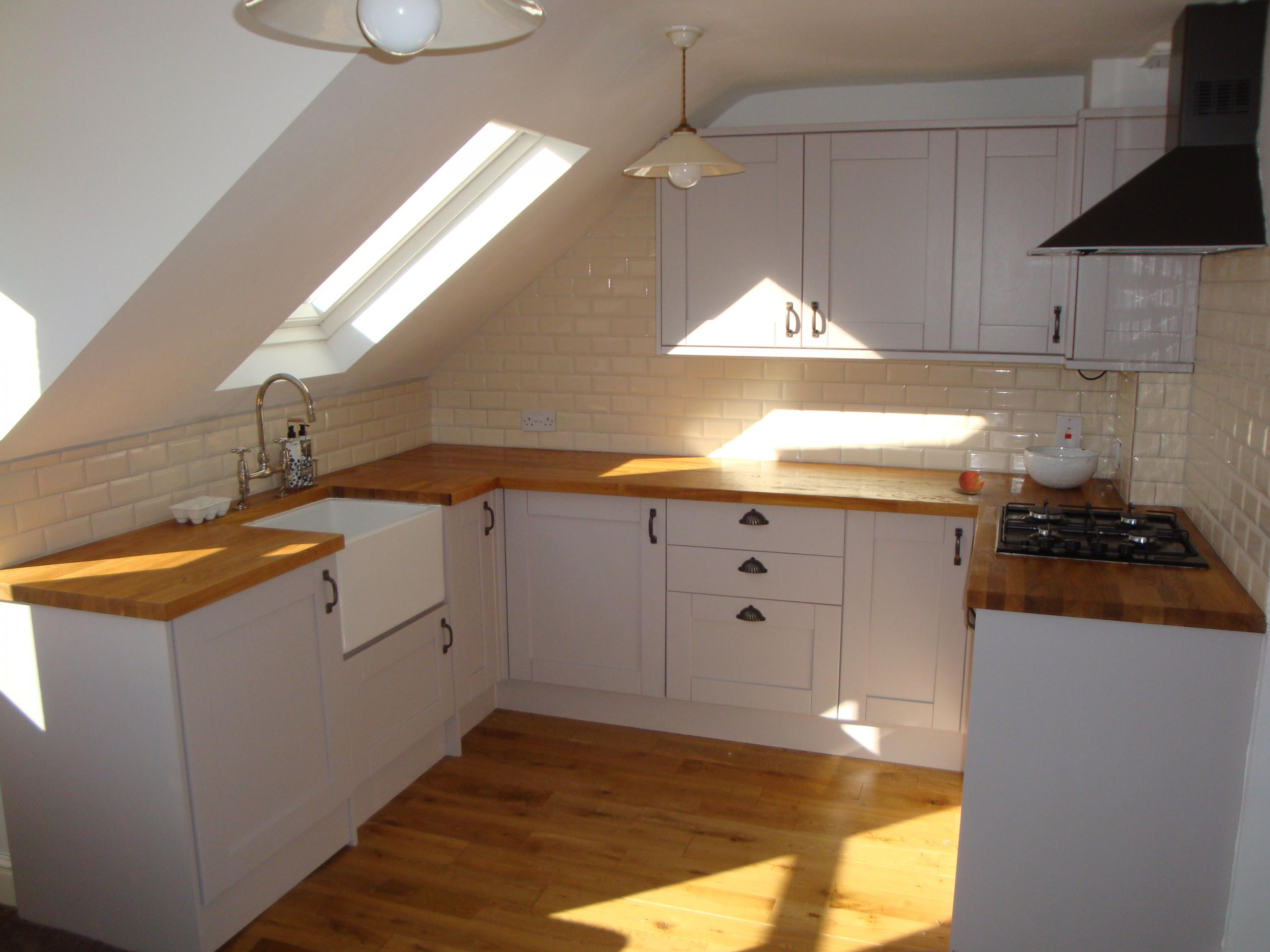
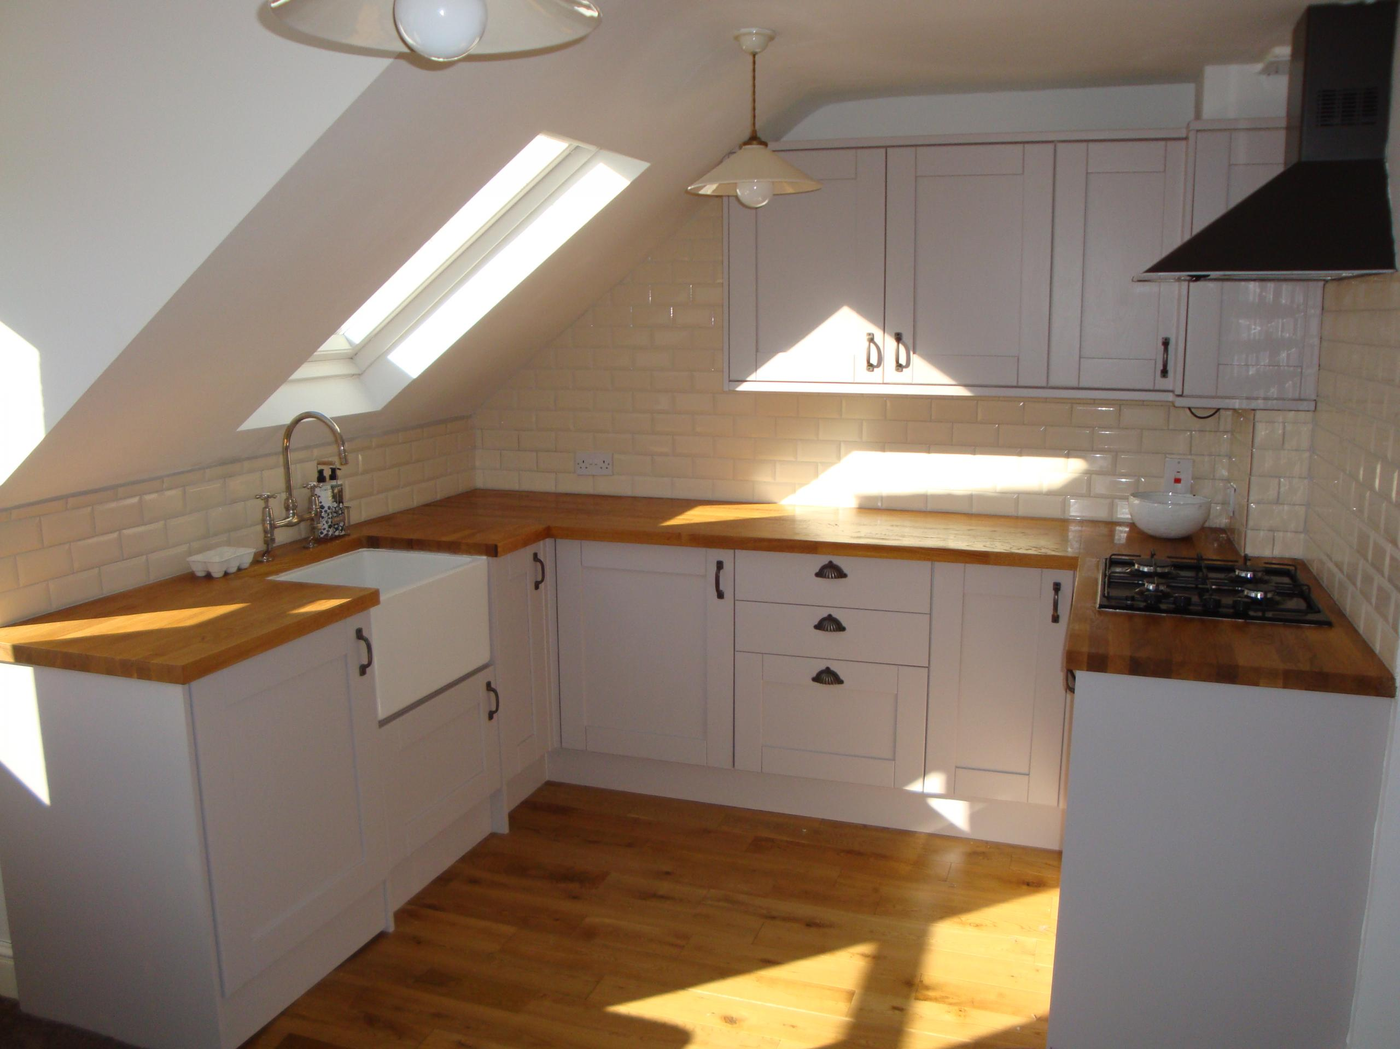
- fruit [958,470,985,495]
